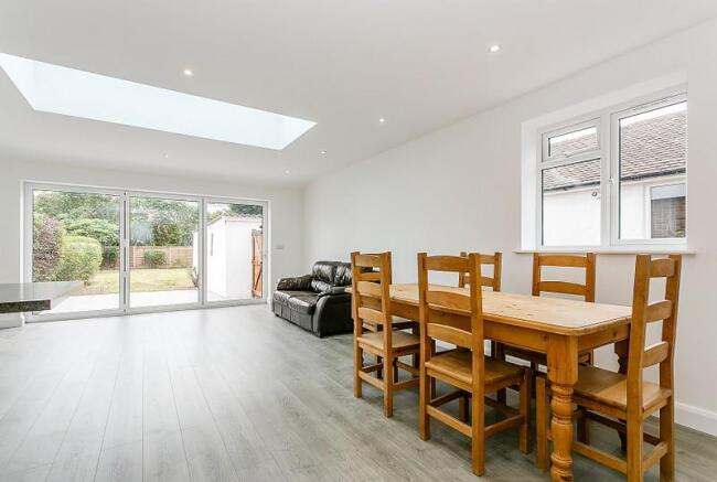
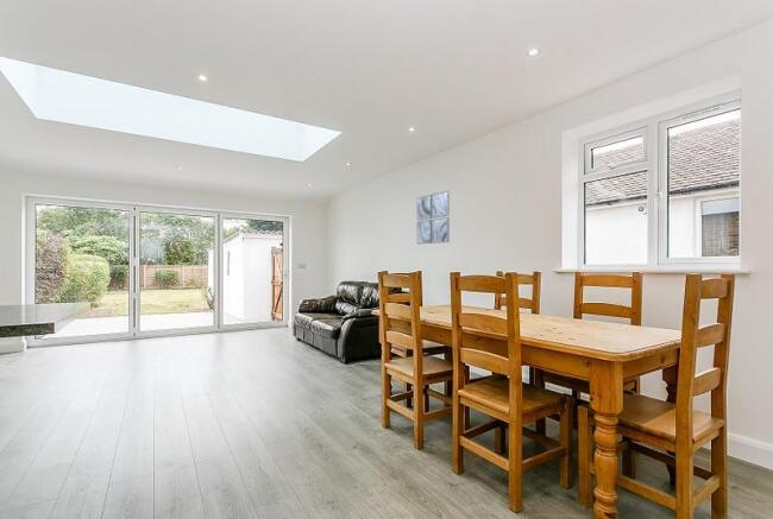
+ wall art [416,190,451,246]
